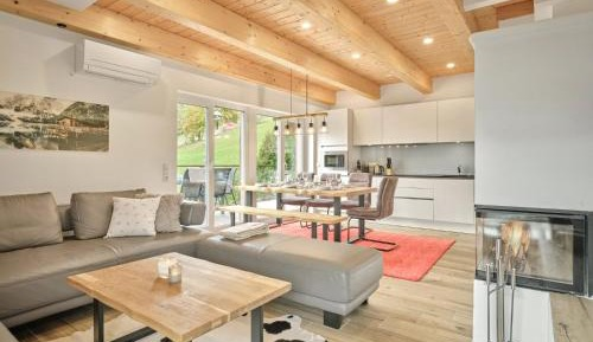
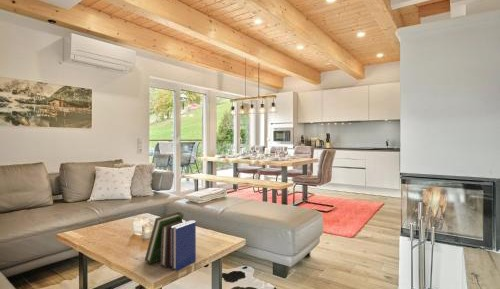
+ book [144,211,197,272]
